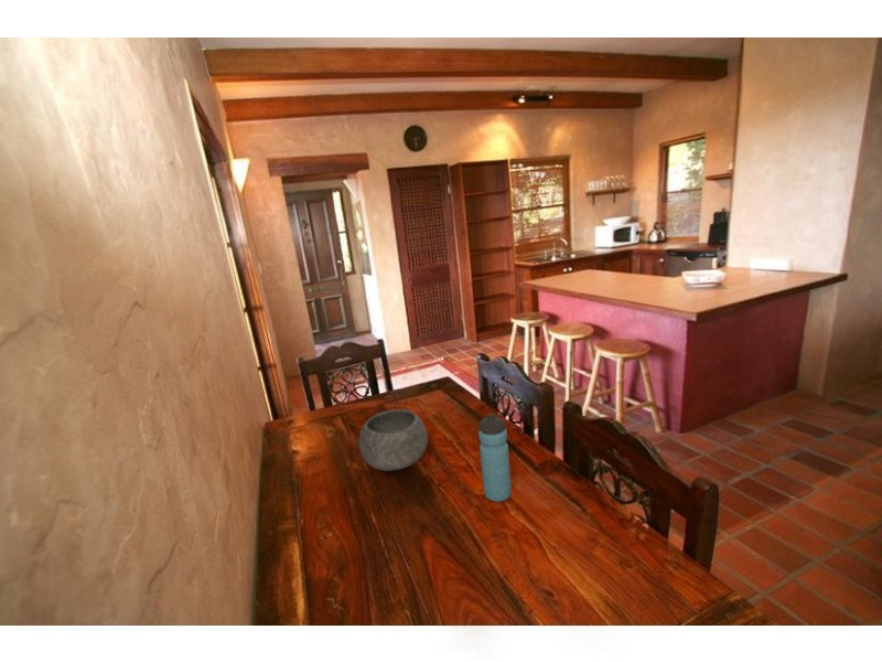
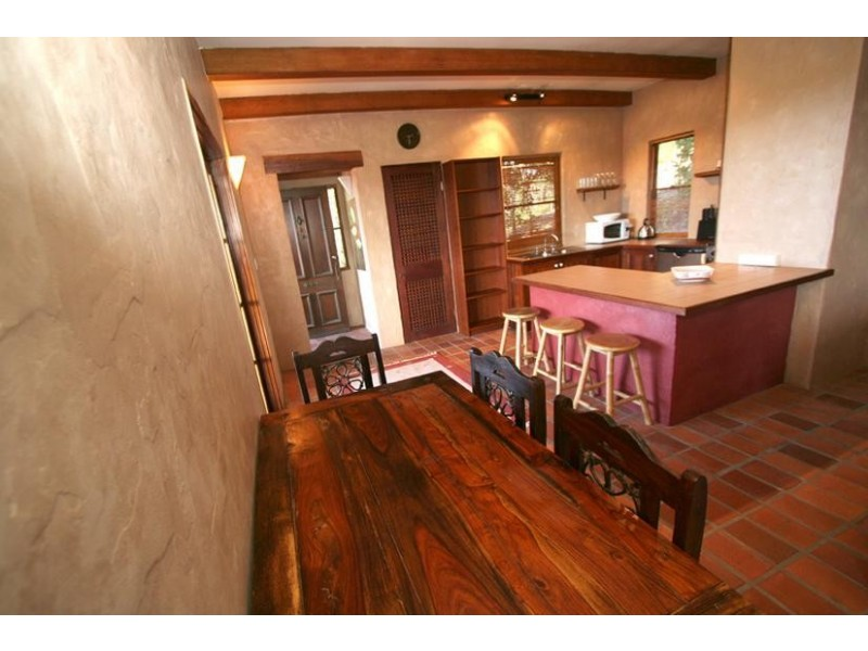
- bowl [357,408,429,472]
- water bottle [477,413,513,503]
